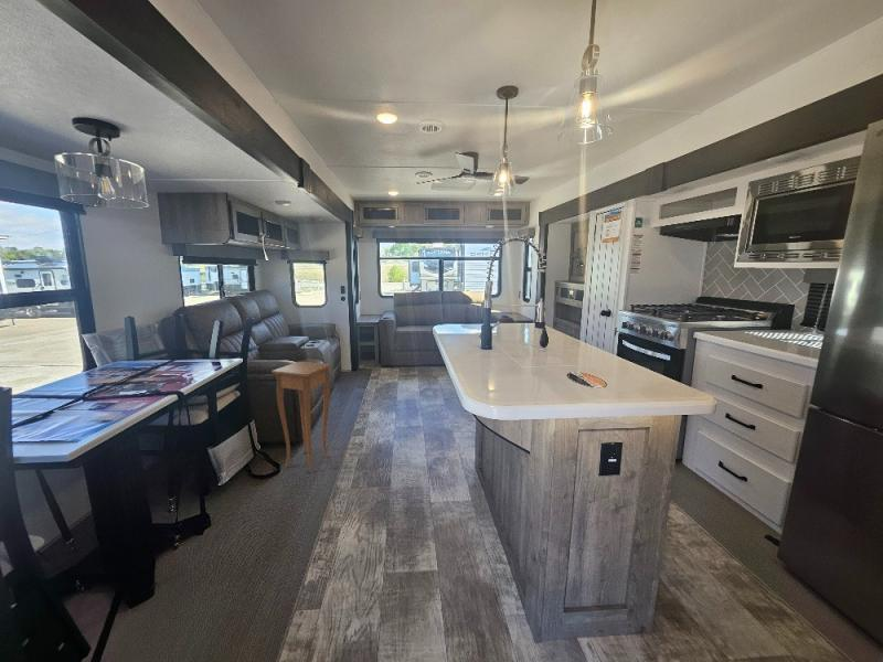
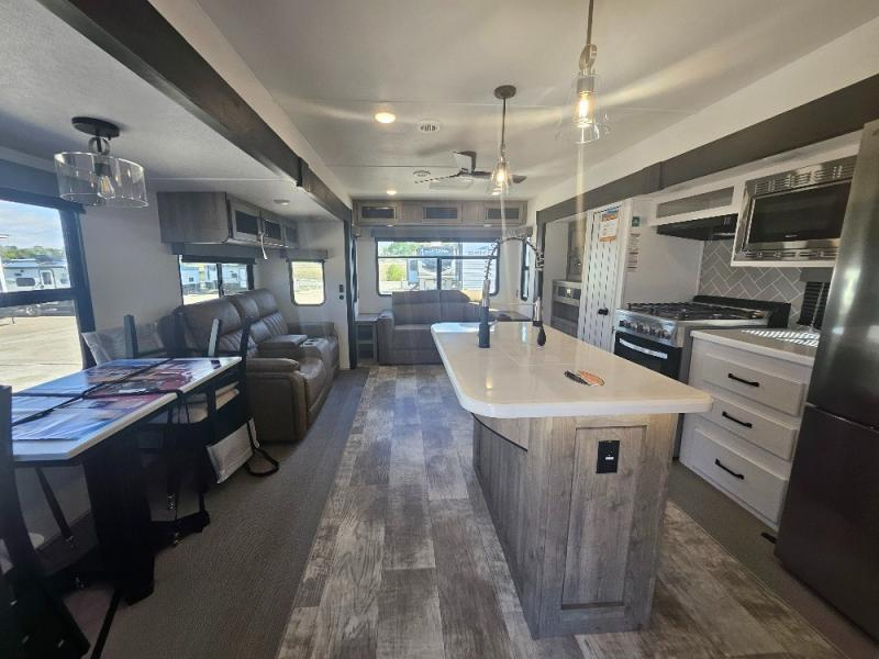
- side table [270,361,332,473]
